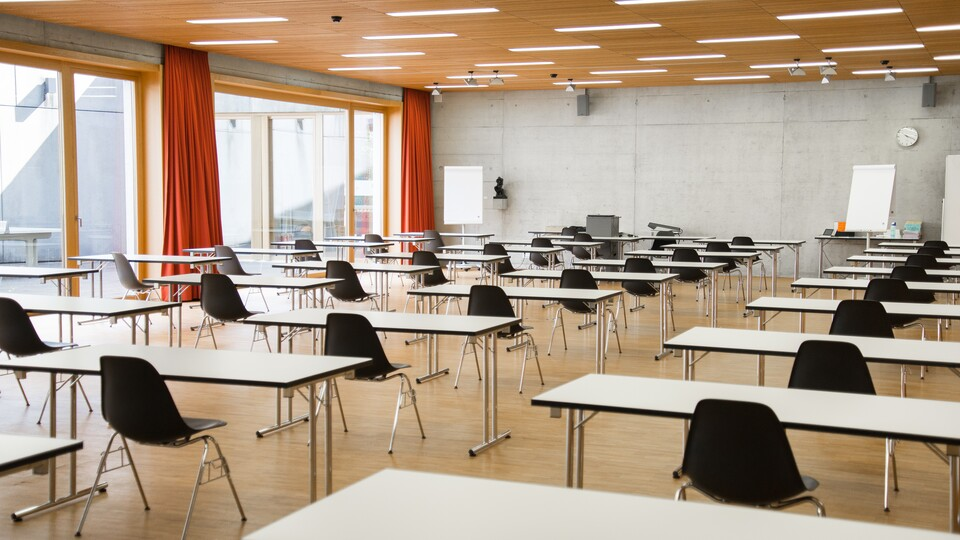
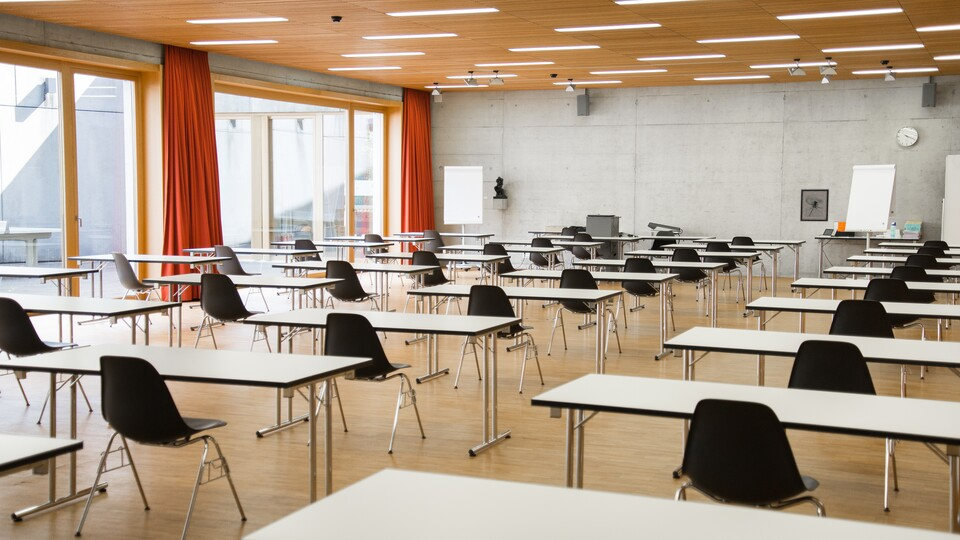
+ wall art [799,188,830,222]
